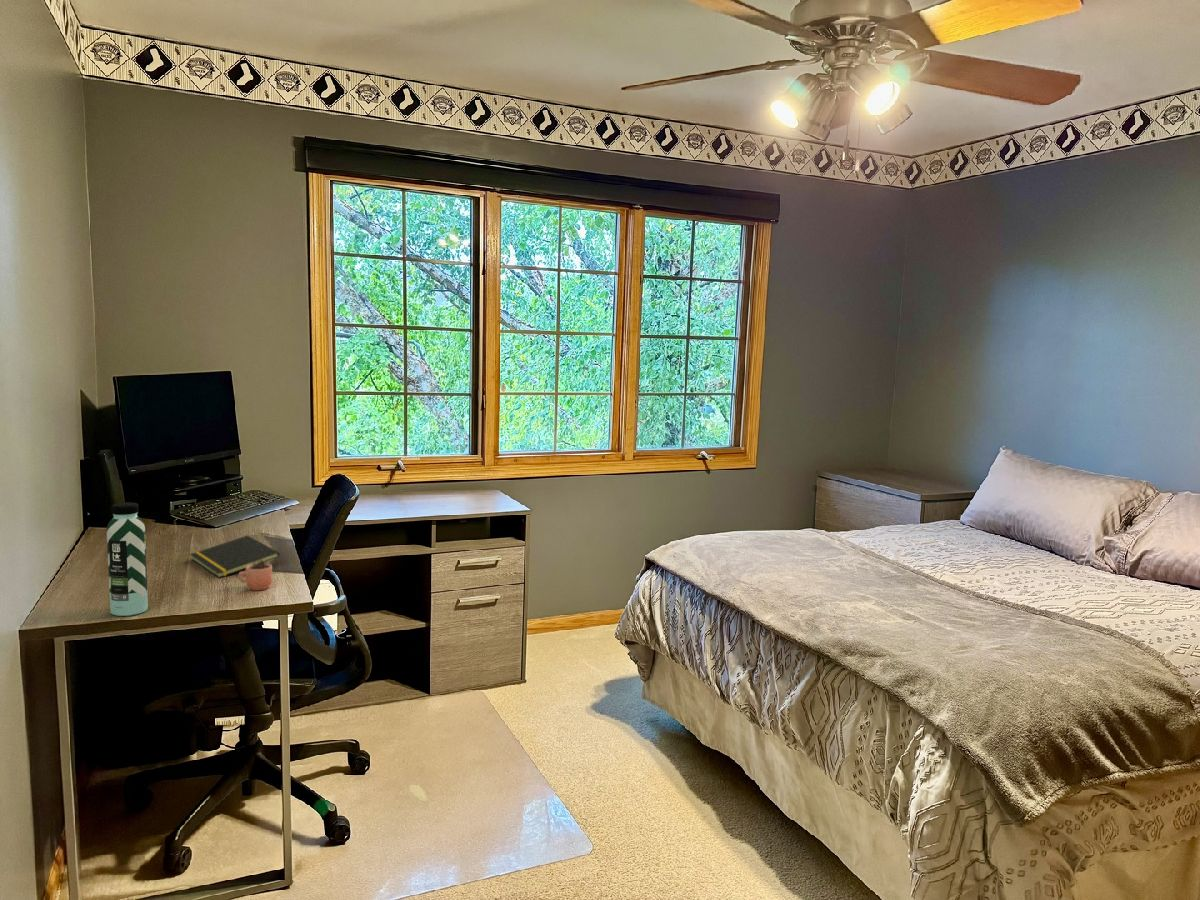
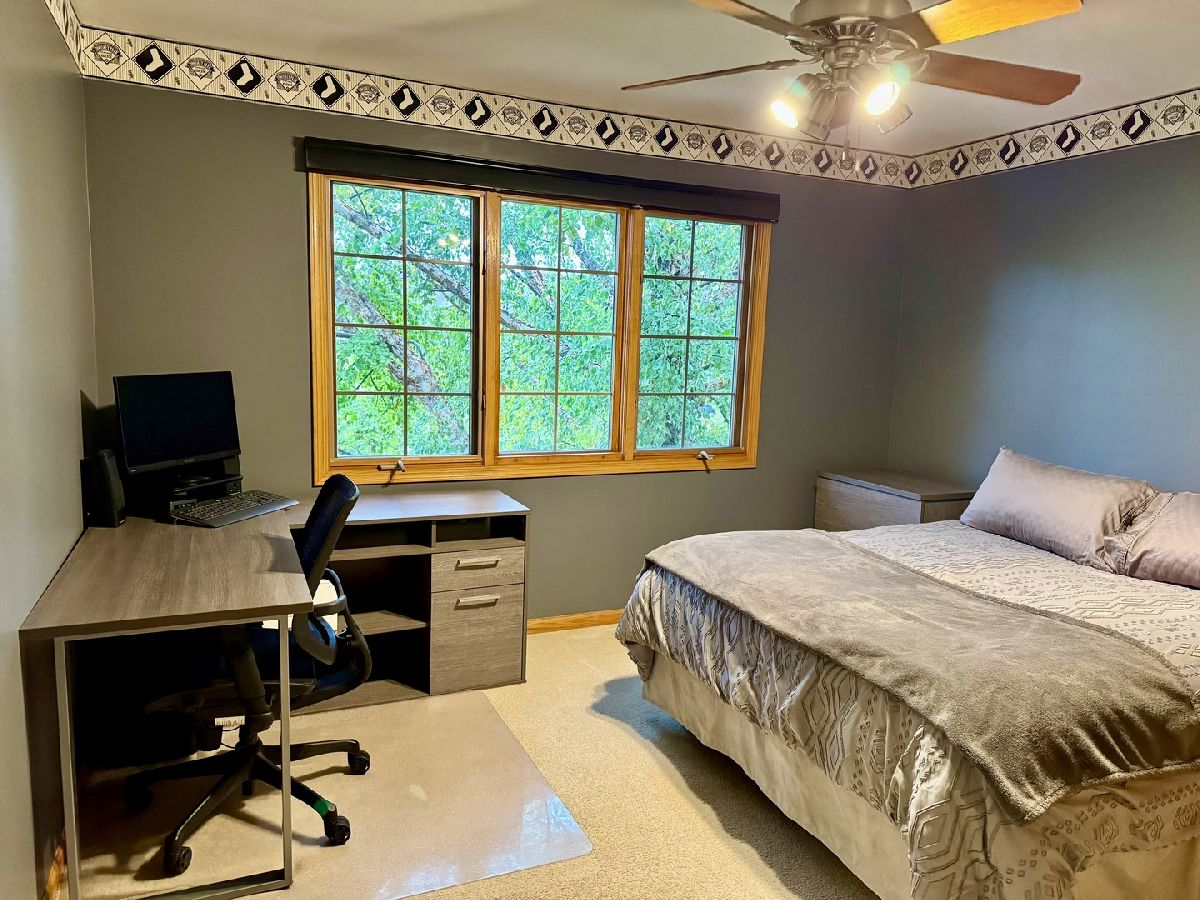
- cocoa [237,543,273,592]
- water bottle [106,502,149,617]
- notepad [189,535,281,579]
